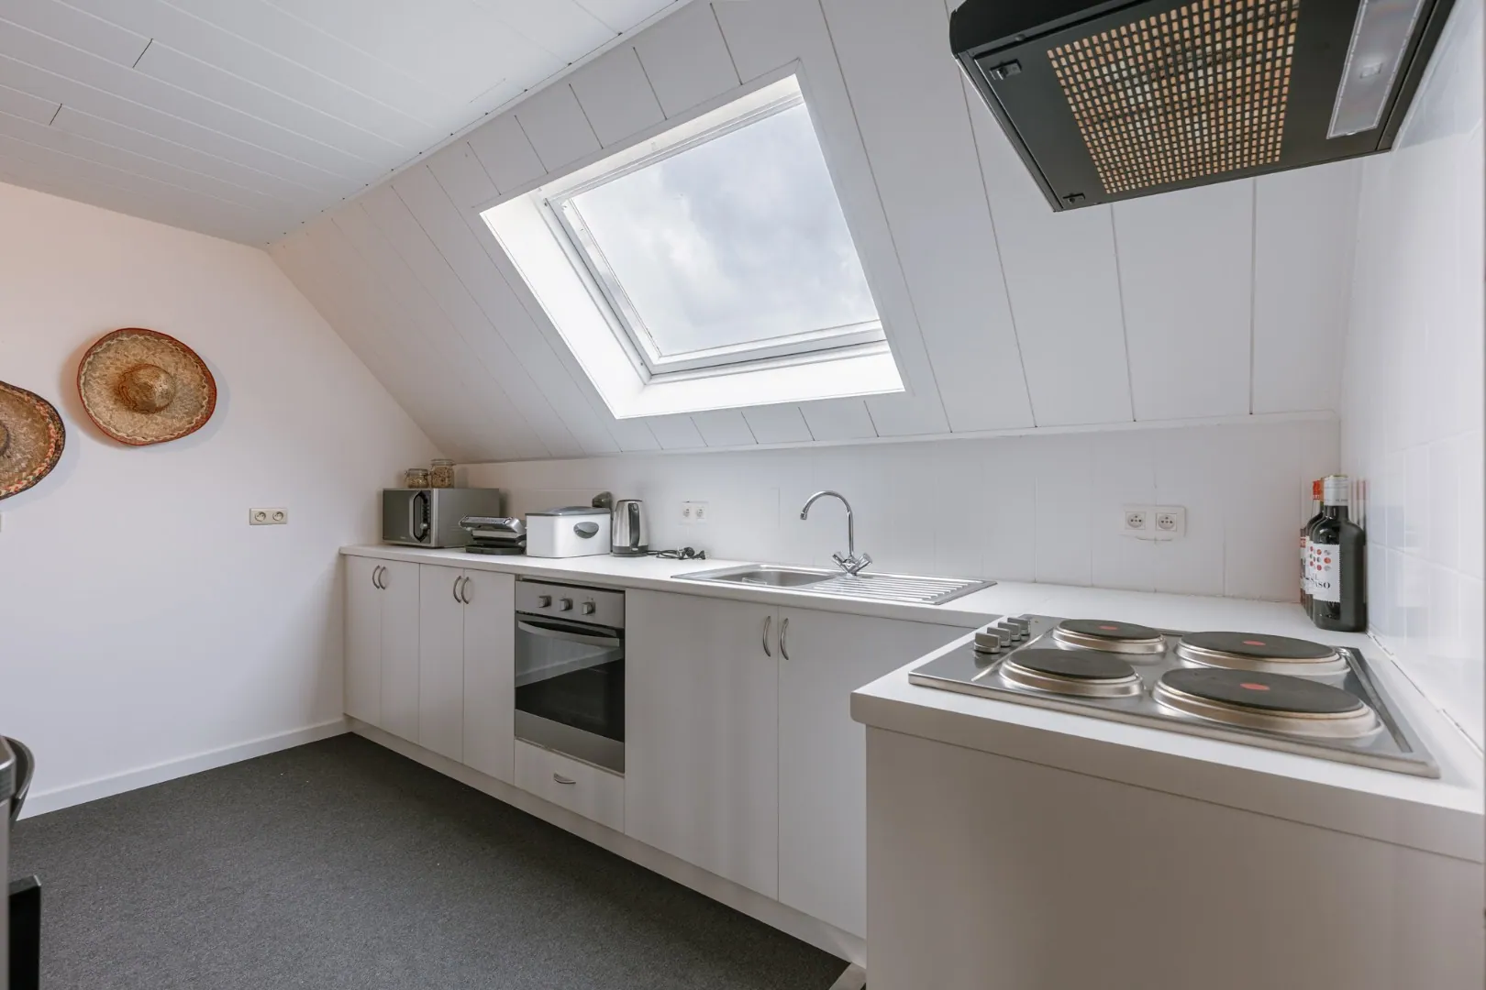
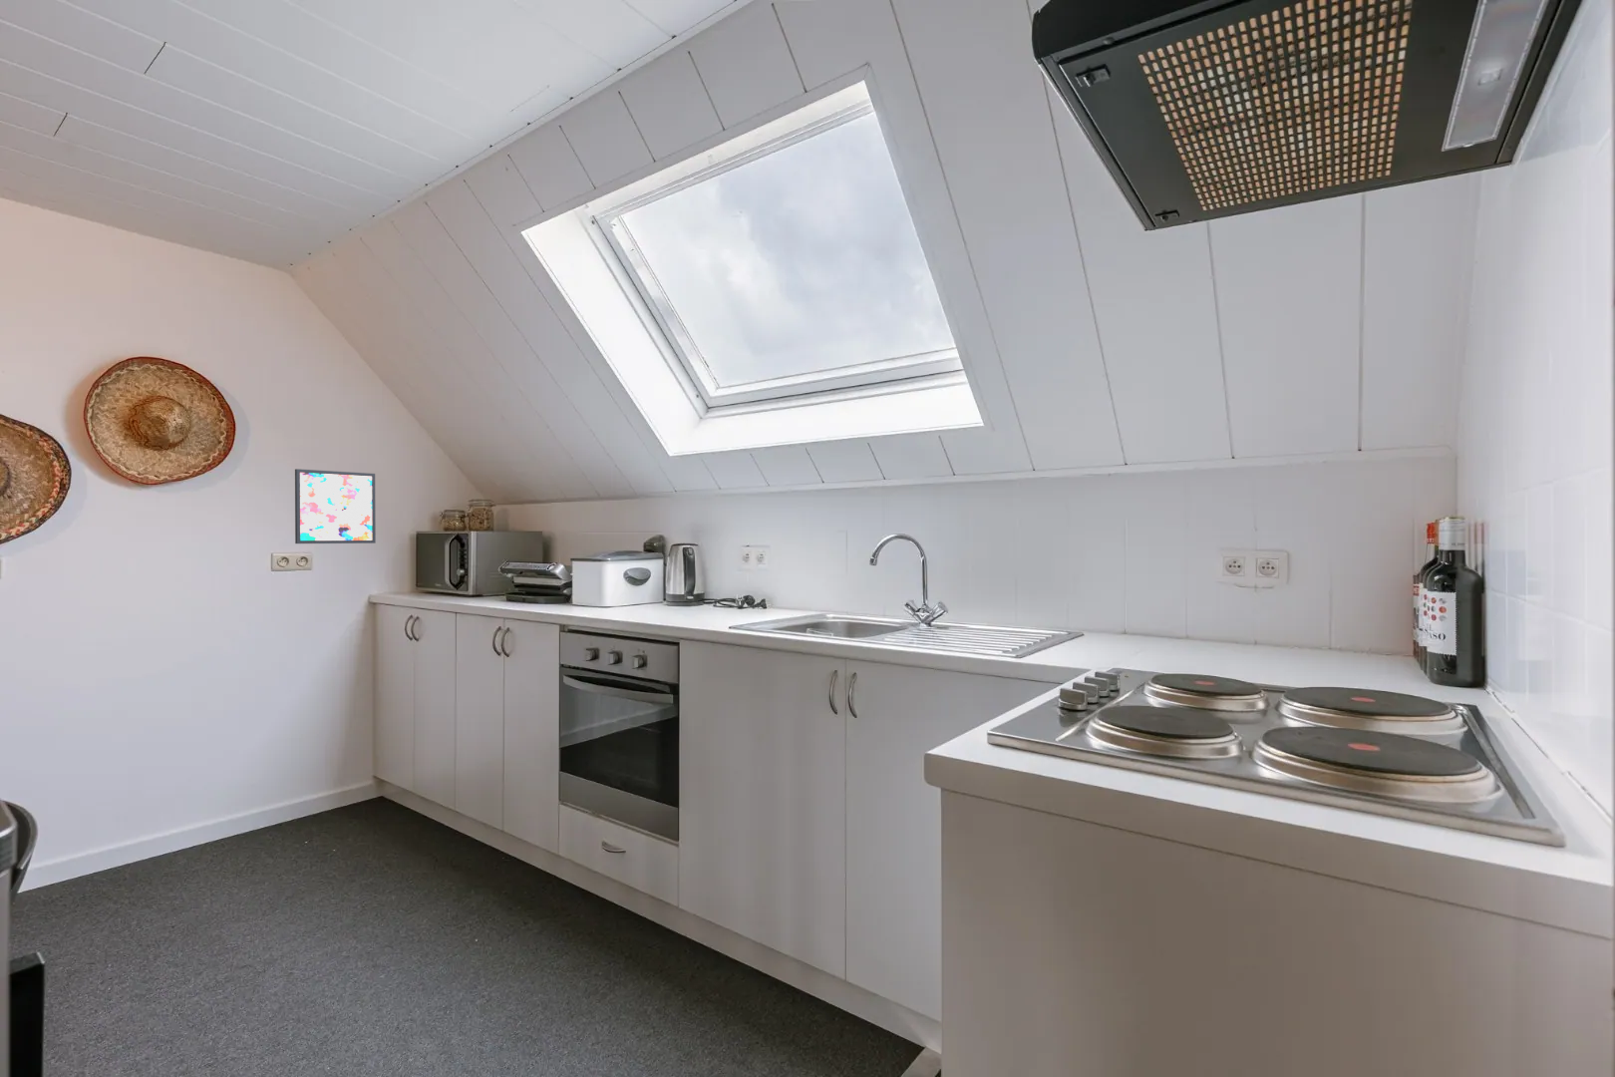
+ wall art [294,468,377,545]
